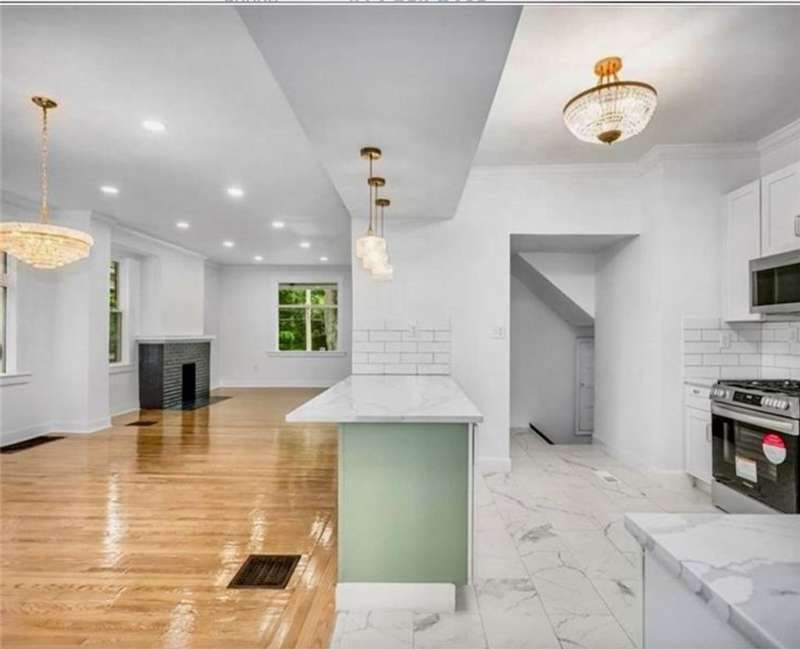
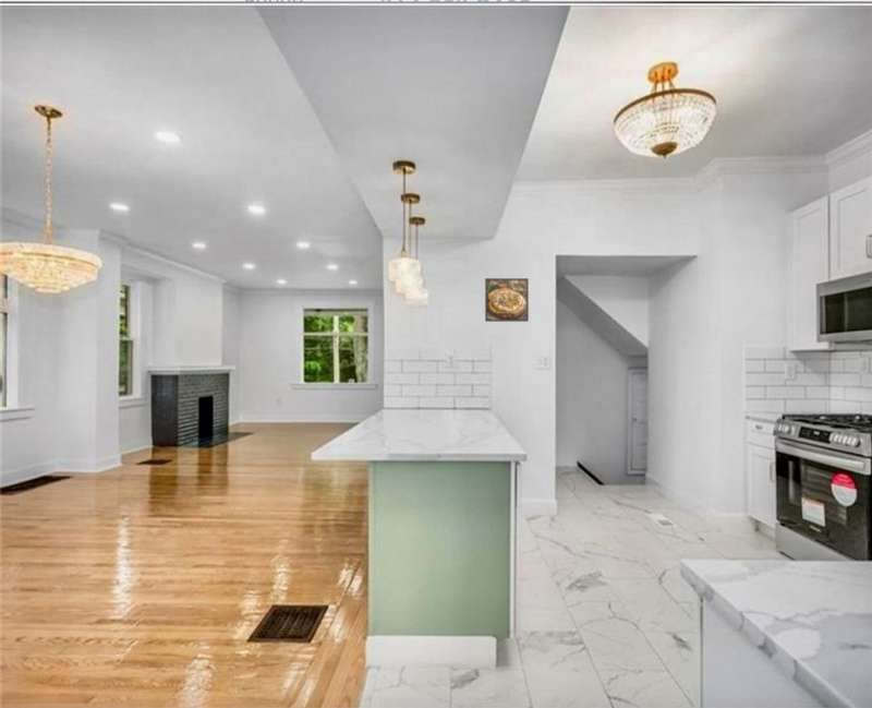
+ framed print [484,277,530,323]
